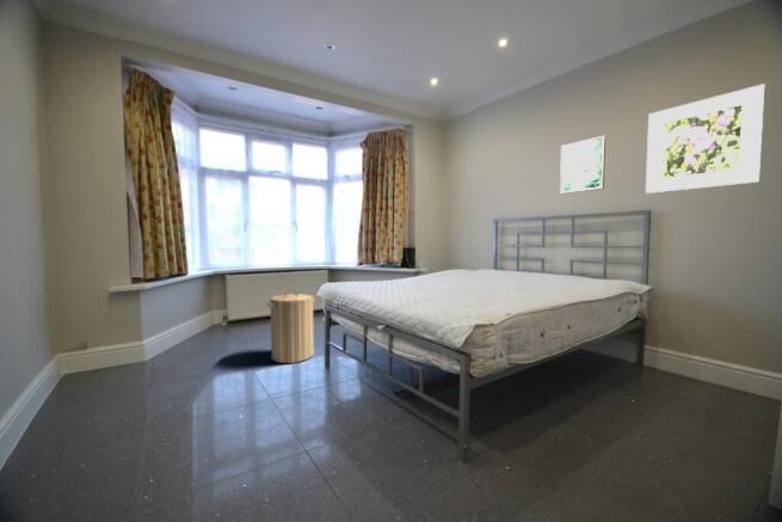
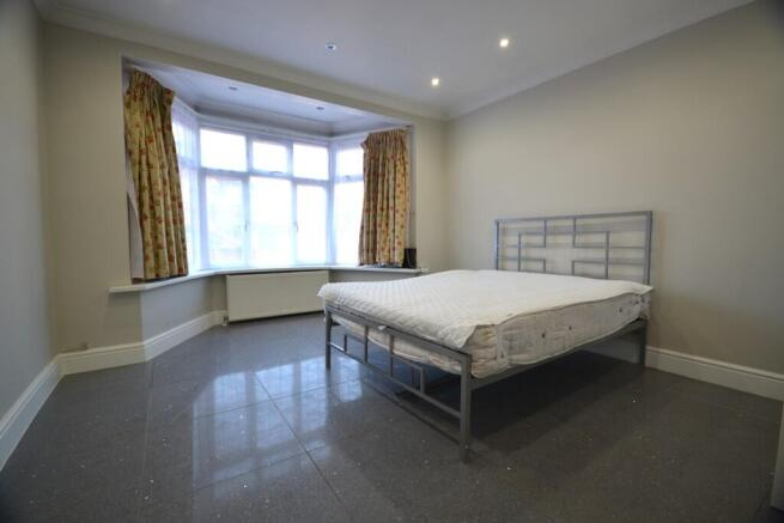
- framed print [645,82,766,195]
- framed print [559,134,606,195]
- laundry hamper [265,287,316,364]
